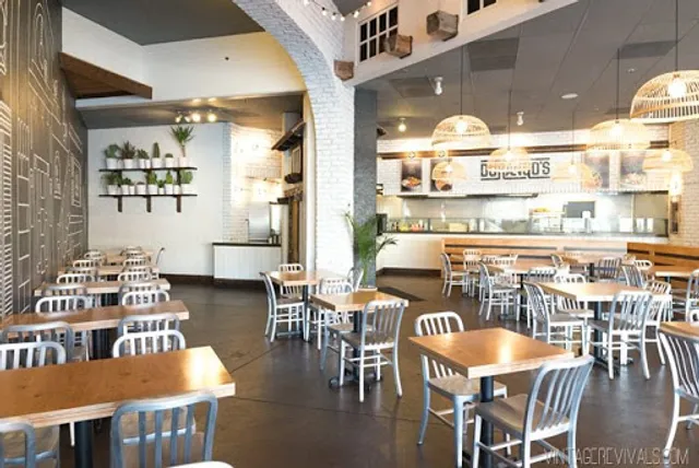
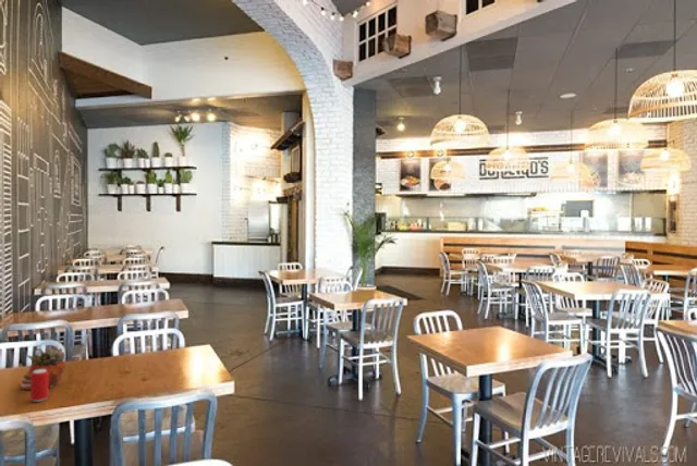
+ beverage can [29,369,50,403]
+ succulent planter [19,346,66,391]
